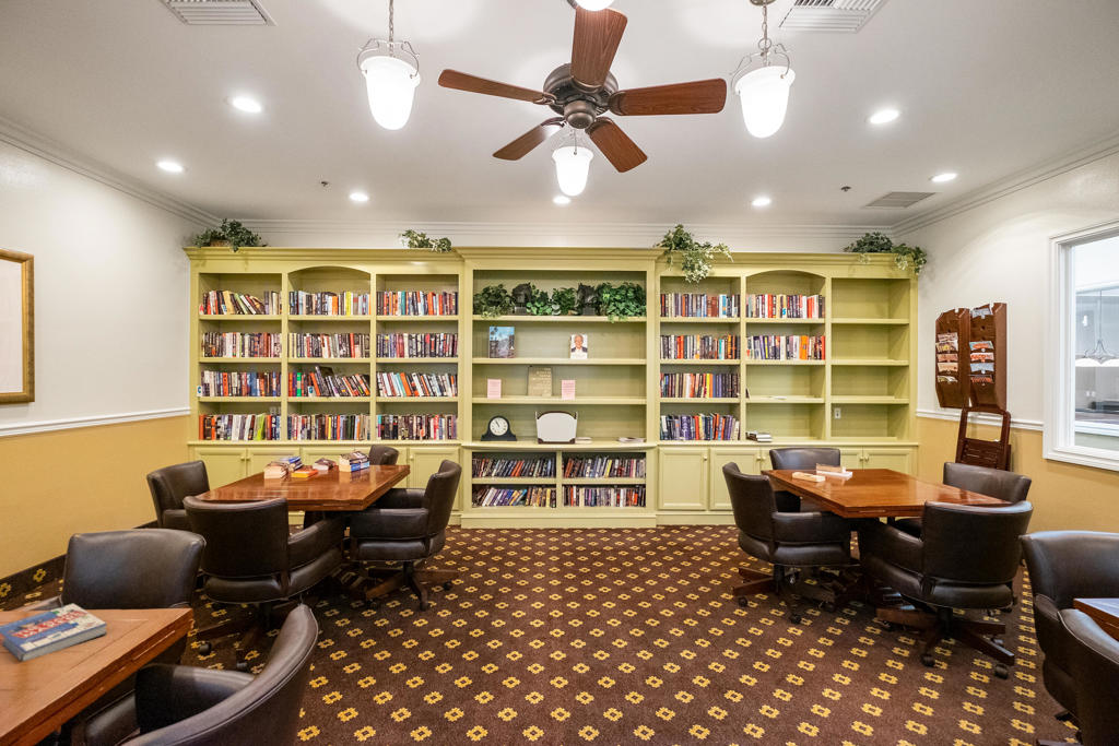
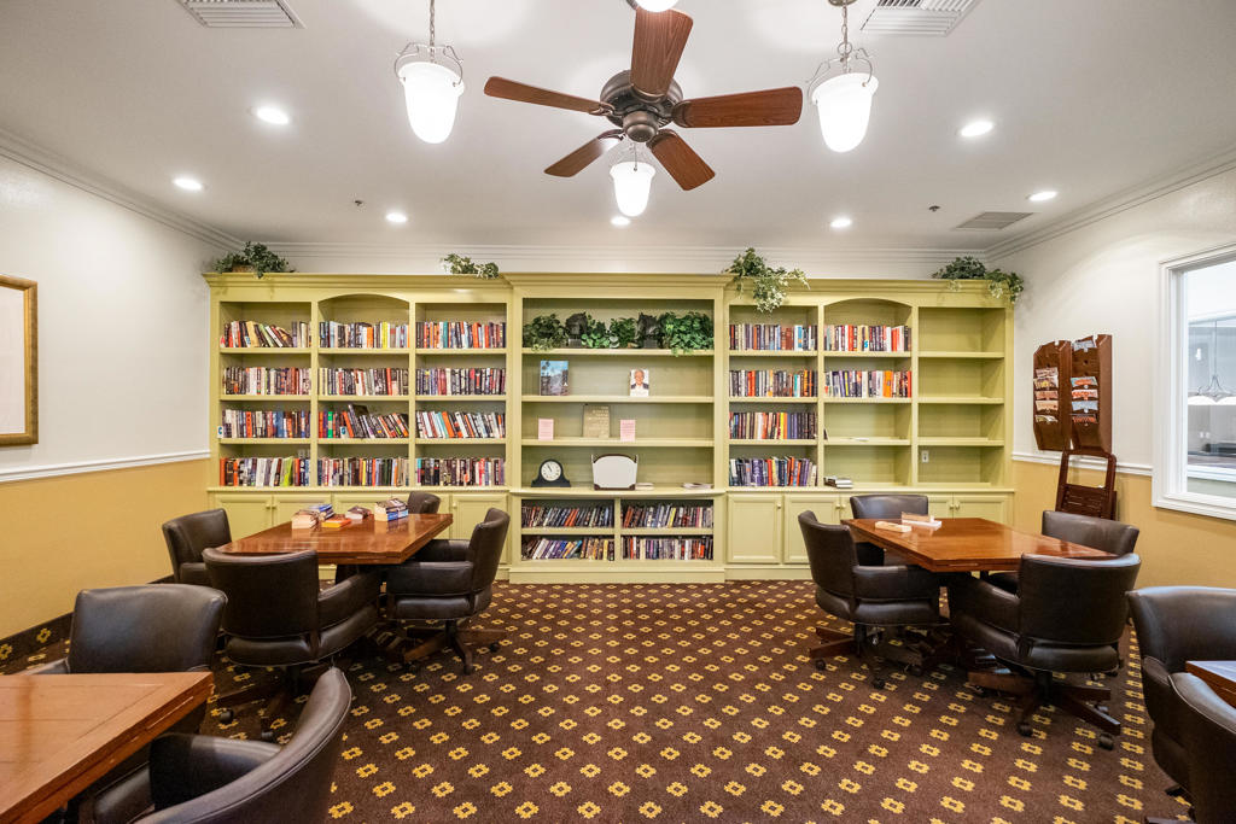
- book [0,603,108,663]
